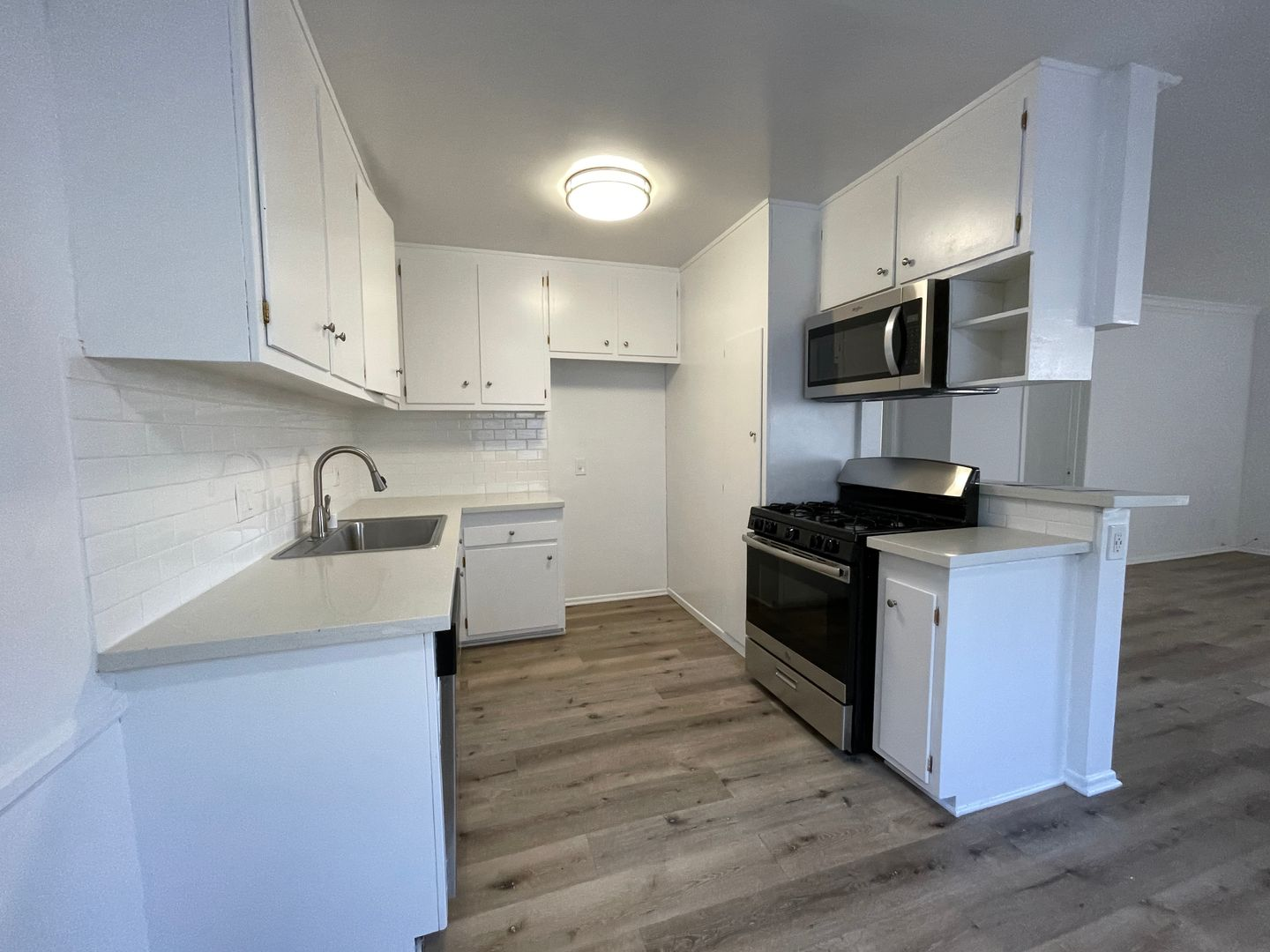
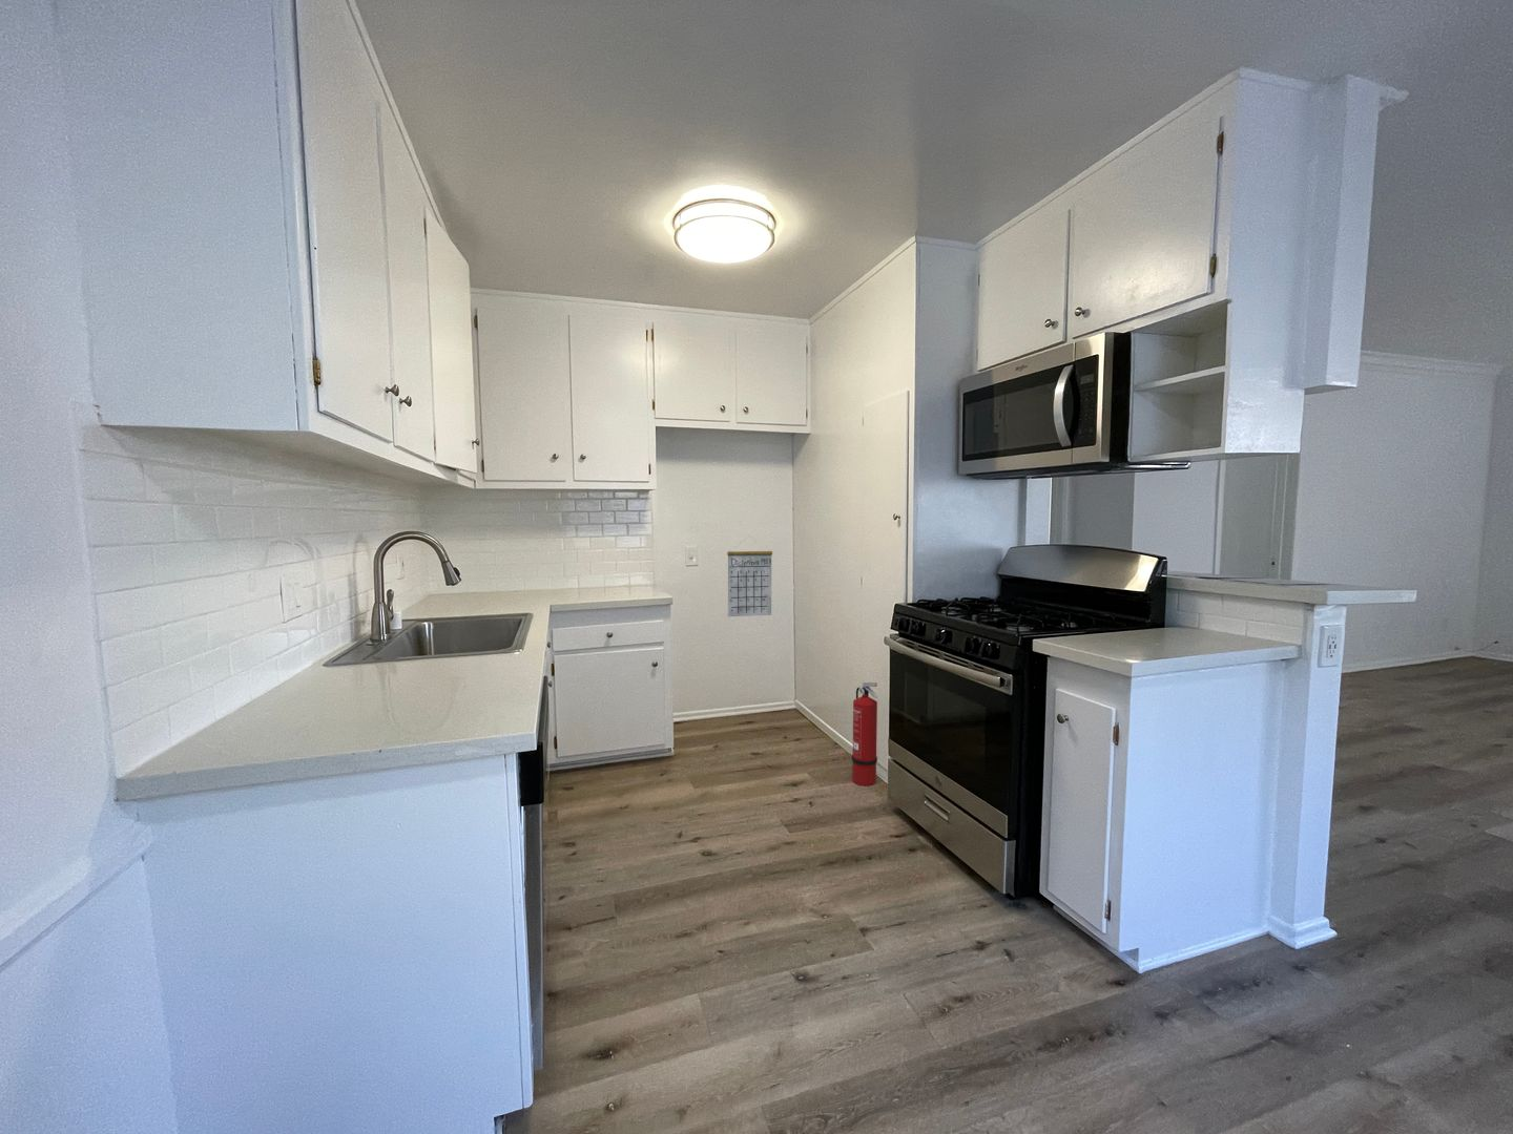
+ fire extinguisher [851,681,879,786]
+ calendar [726,536,773,617]
